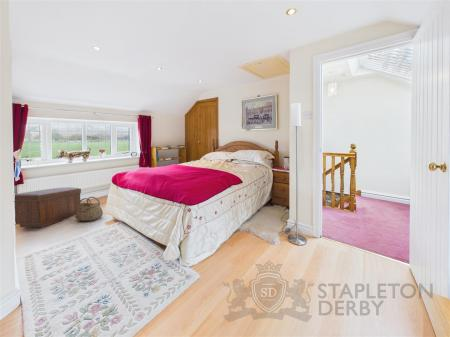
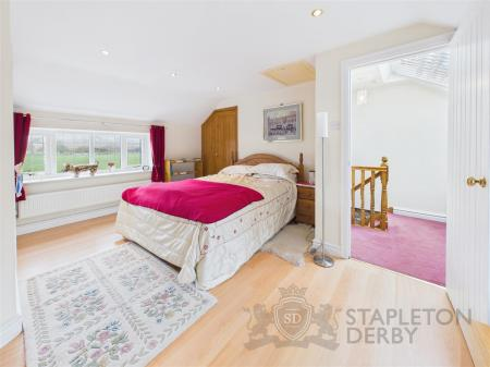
- bench [14,186,82,228]
- basket [74,196,104,222]
